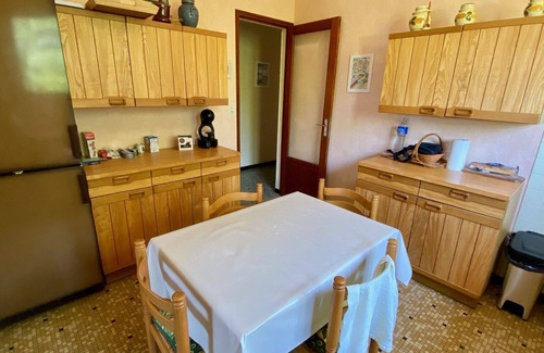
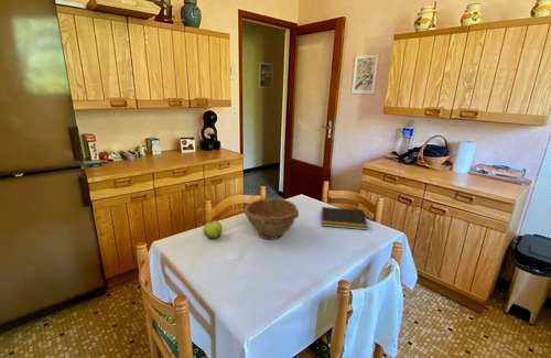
+ bowl [242,197,300,240]
+ notepad [320,206,369,231]
+ fruit [203,219,224,240]
